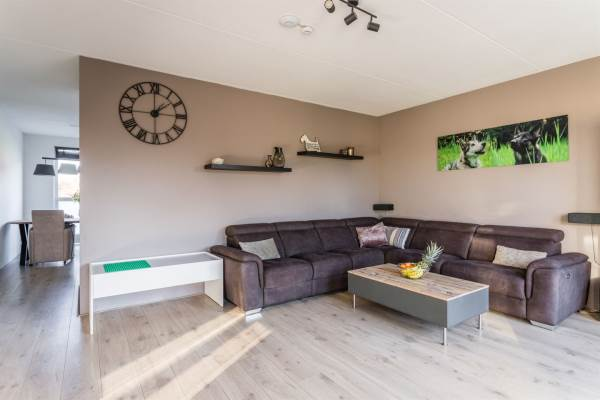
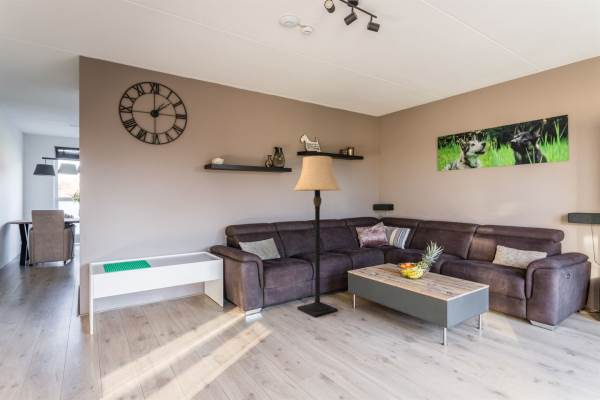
+ lamp [292,155,343,318]
